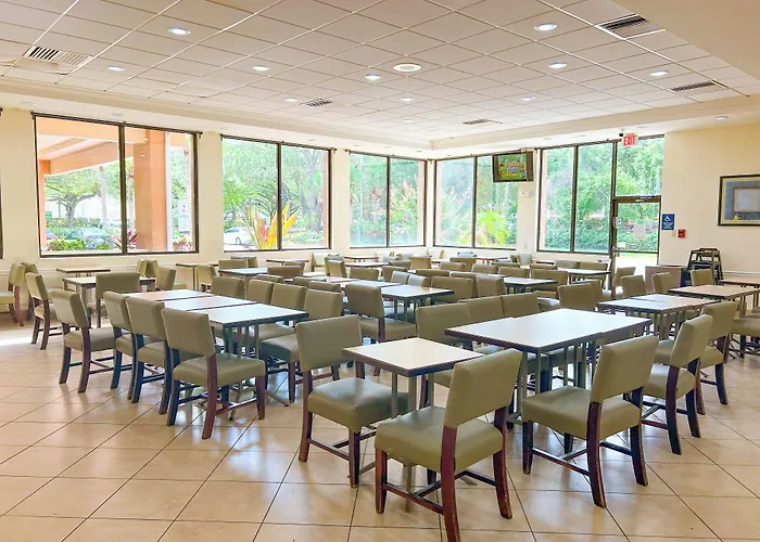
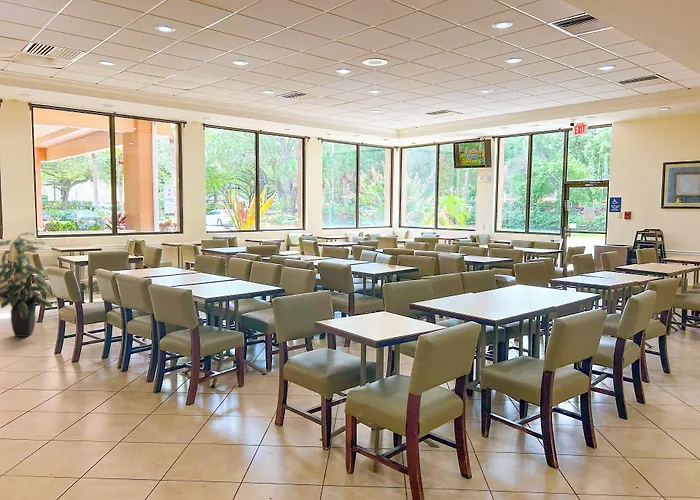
+ indoor plant [0,231,53,338]
